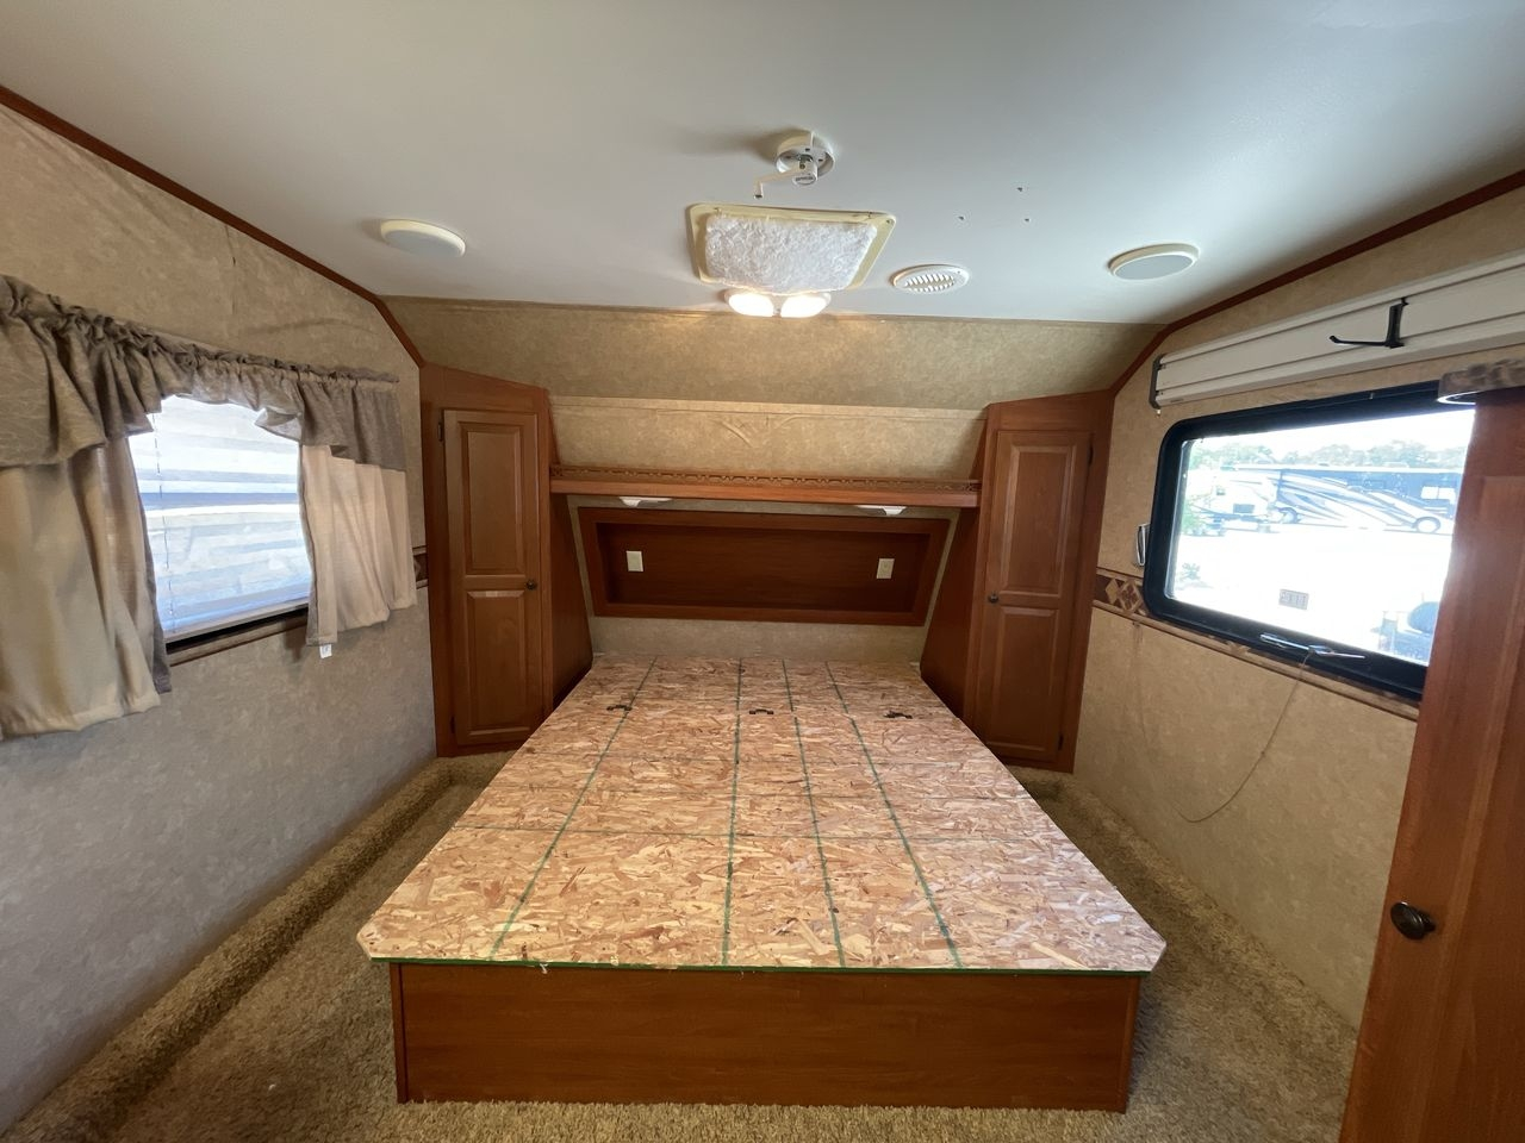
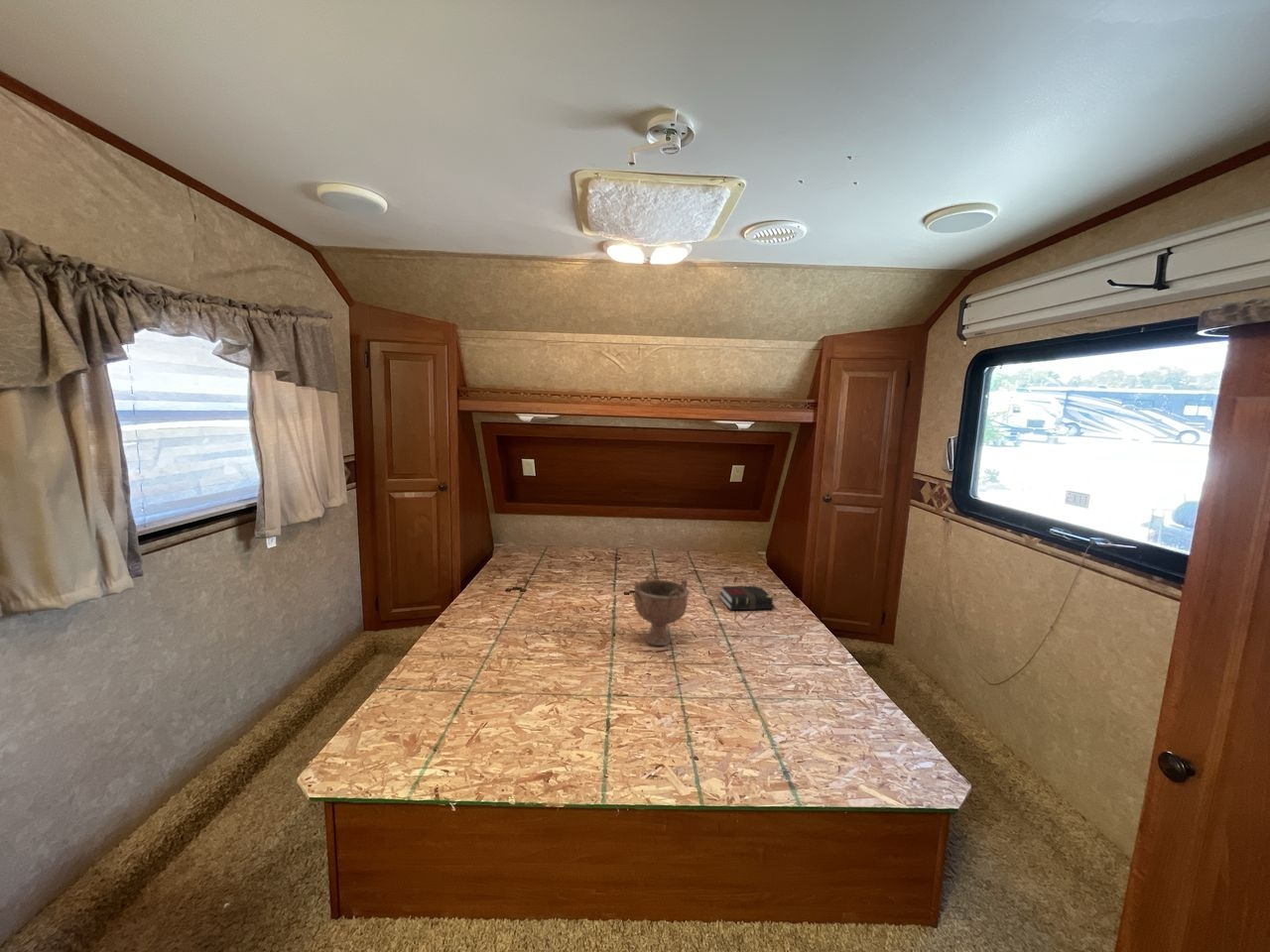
+ decorative bowl [631,570,691,647]
+ book [718,585,775,611]
